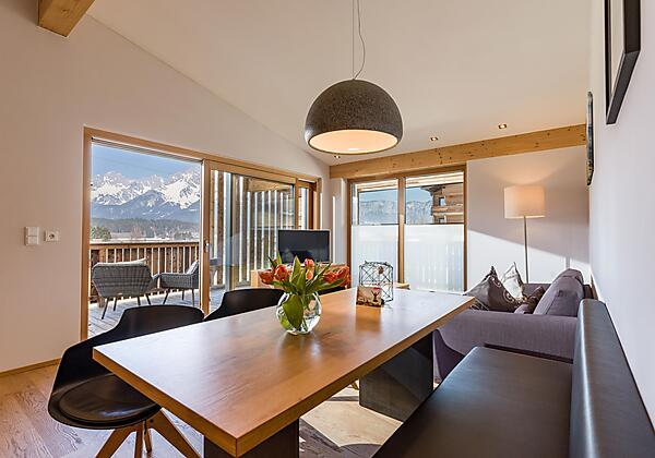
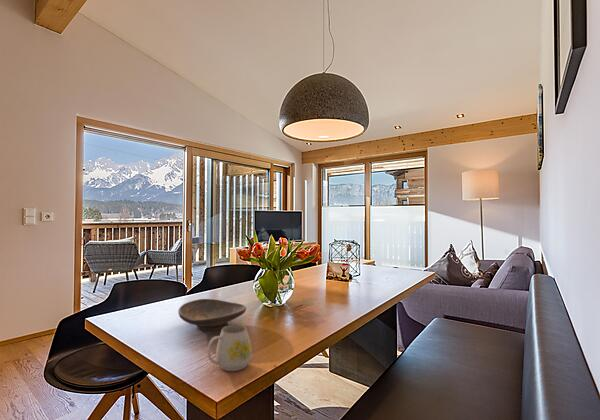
+ decorative bowl [177,298,247,331]
+ mug [206,324,253,372]
